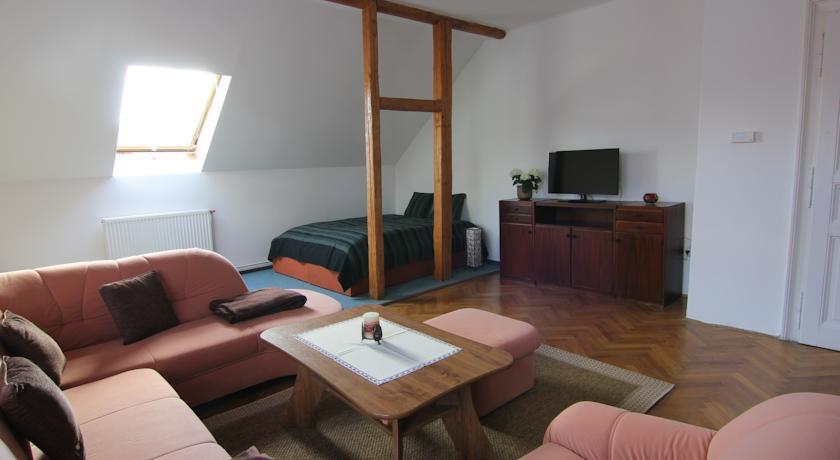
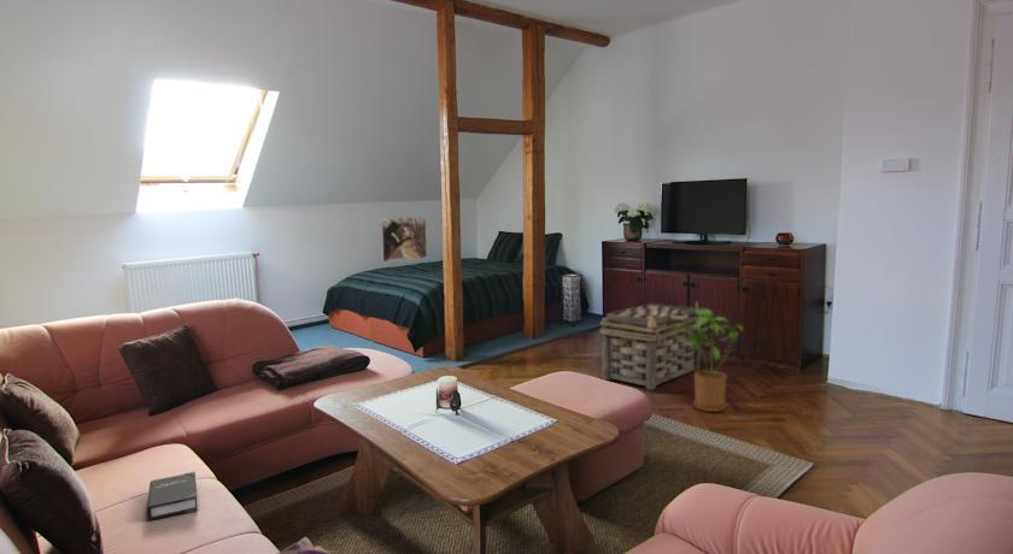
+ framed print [379,216,428,263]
+ hardback book [146,471,199,521]
+ house plant [673,307,744,413]
+ basket [598,300,703,390]
